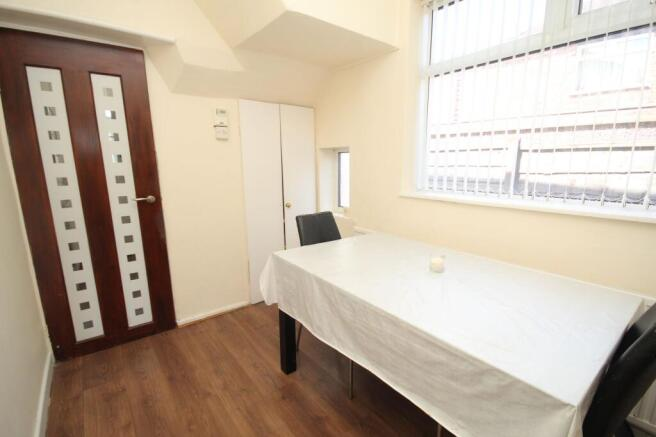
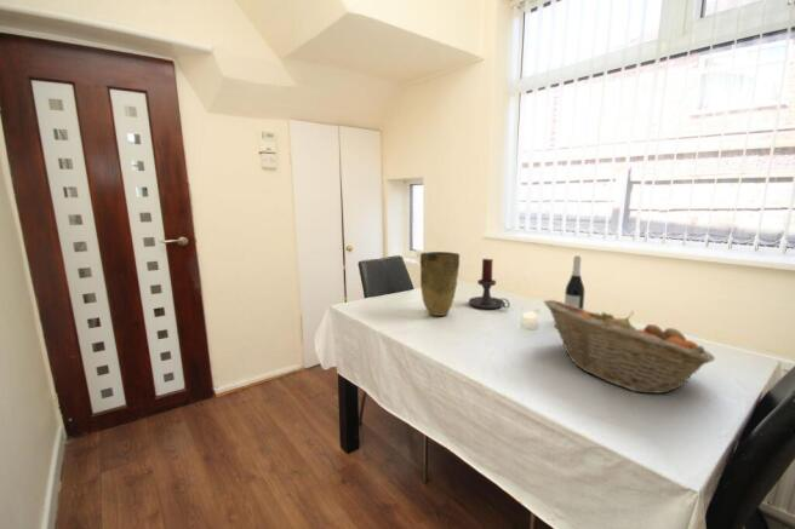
+ vase [419,251,461,317]
+ fruit basket [543,299,716,395]
+ wine bottle [564,255,585,310]
+ candle holder [468,258,511,310]
